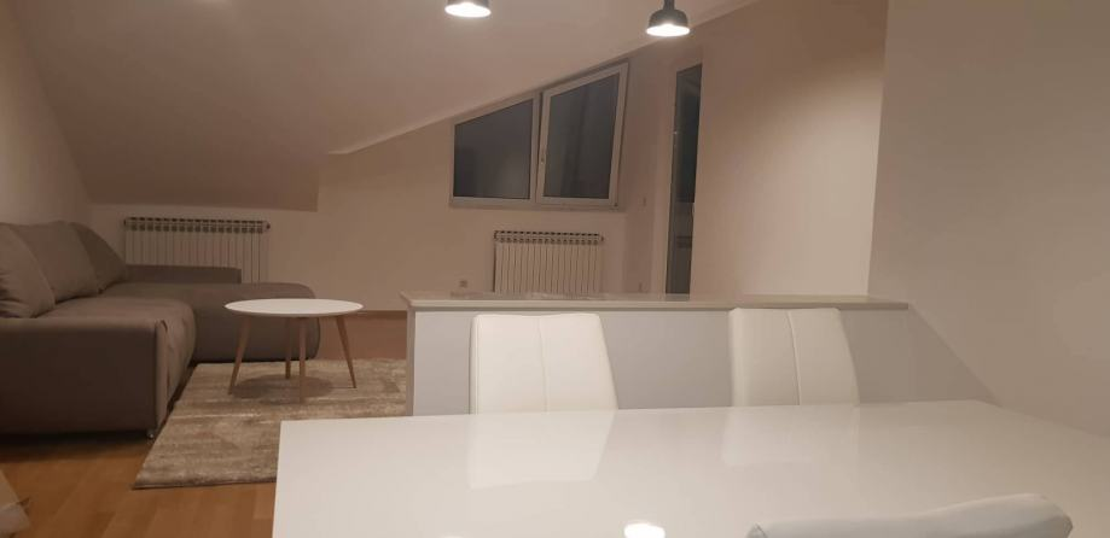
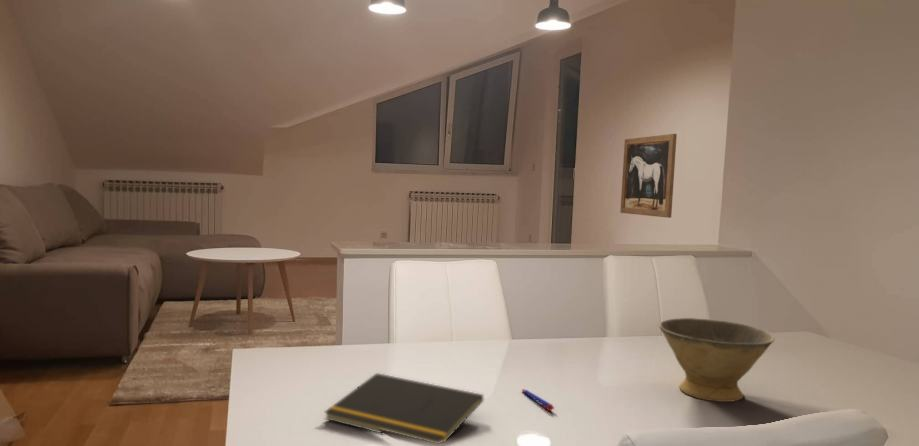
+ pen [521,388,555,411]
+ bowl [658,317,776,403]
+ notepad [323,372,484,445]
+ wall art [619,133,678,219]
